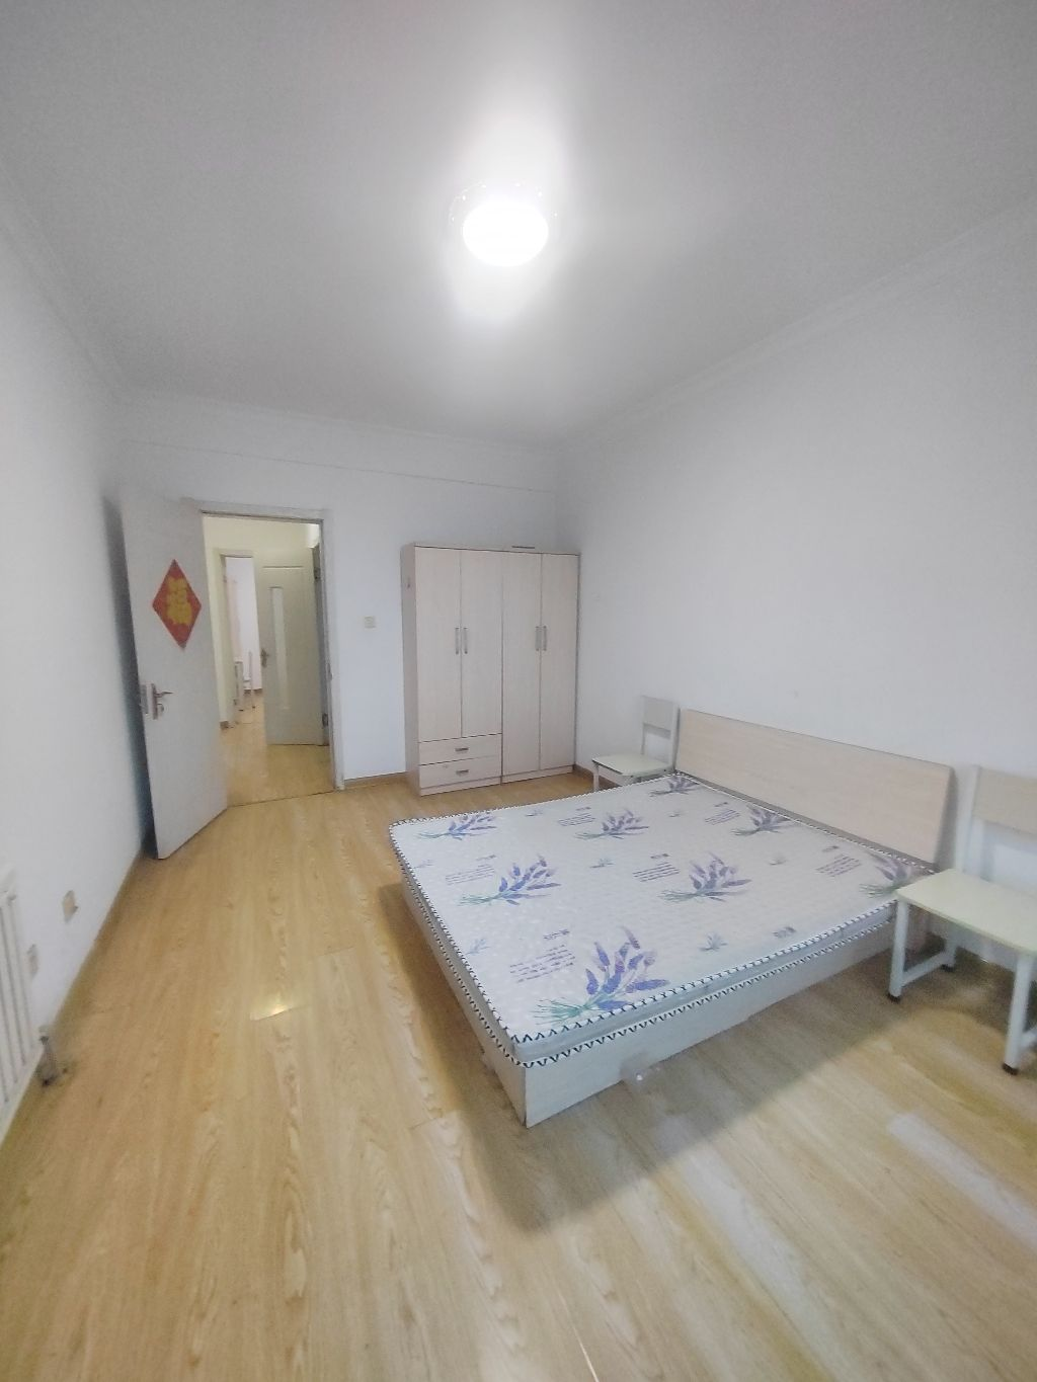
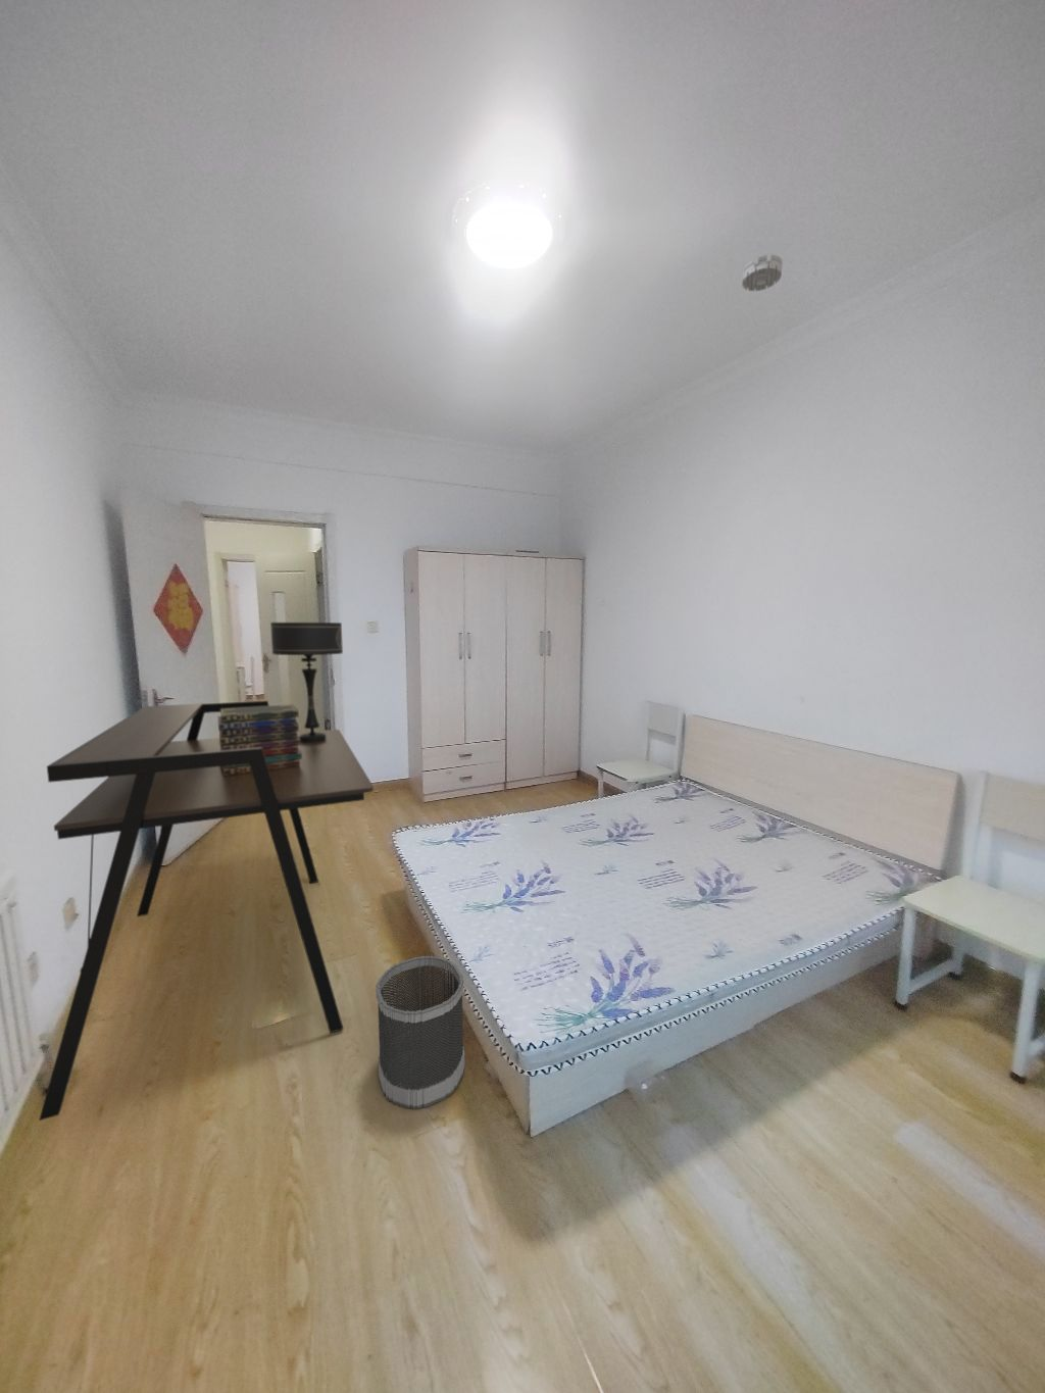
+ book stack [217,704,302,776]
+ wastebasket [374,955,465,1110]
+ table lamp [269,621,344,743]
+ desk [37,699,374,1122]
+ smoke detector [741,252,784,292]
